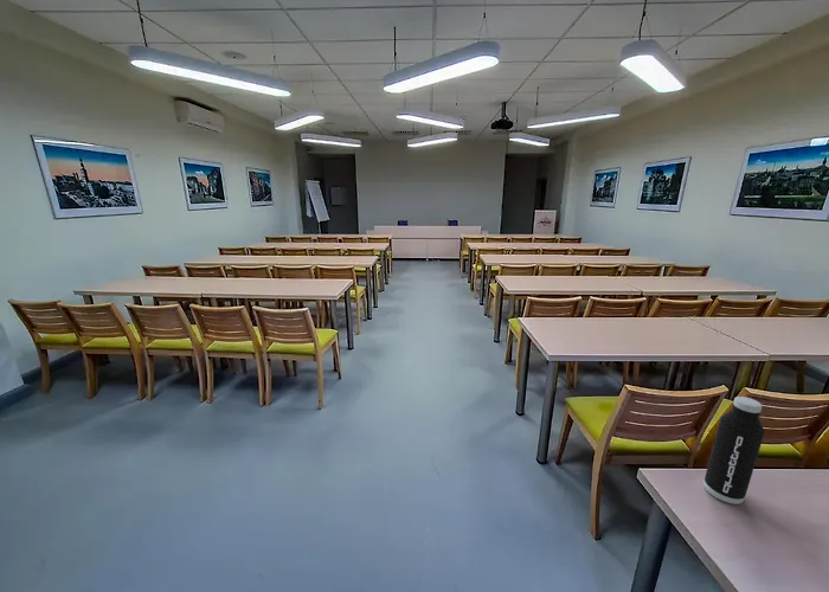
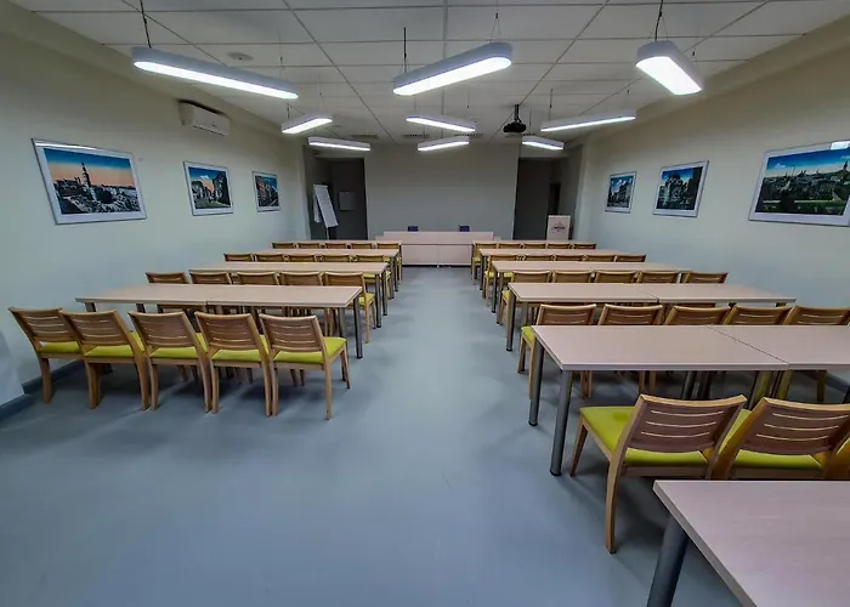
- water bottle [702,395,765,506]
